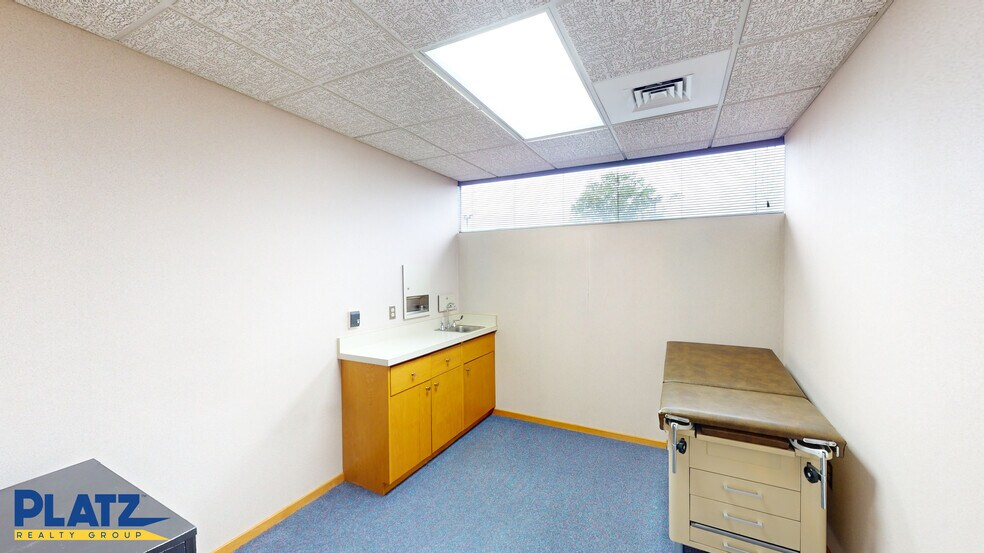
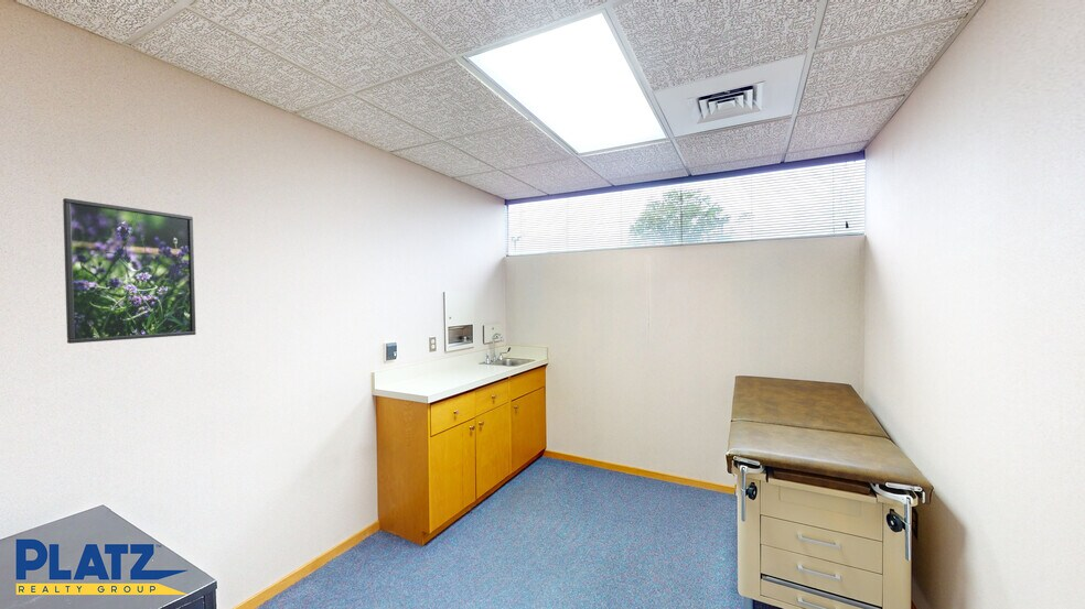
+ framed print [62,197,197,345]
